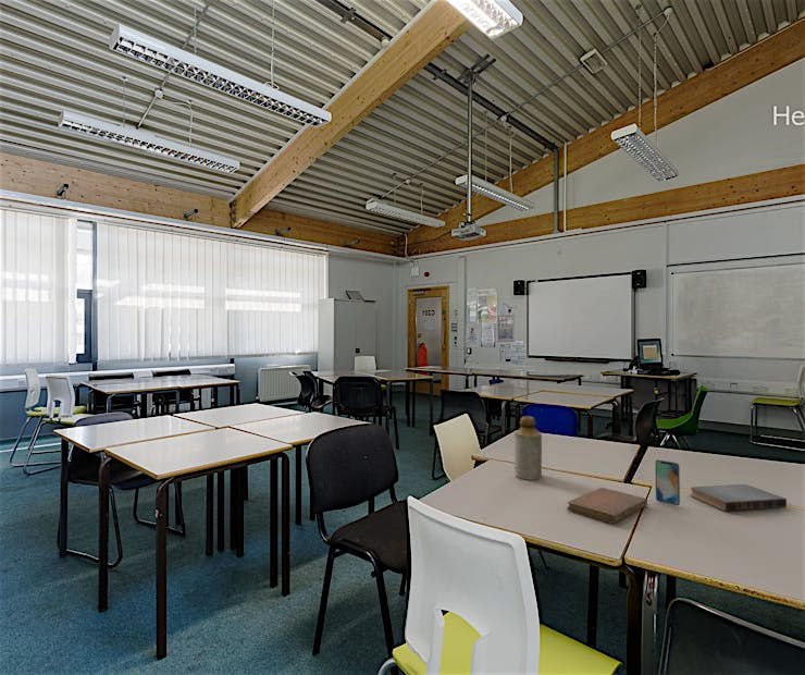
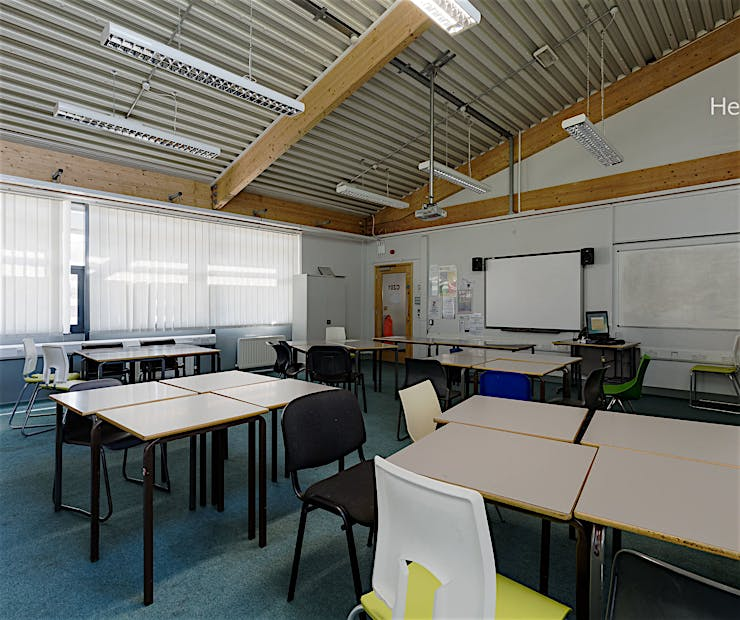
- bottle [513,415,543,481]
- notebook [566,487,648,525]
- smartphone [654,458,681,506]
- book [690,483,788,512]
